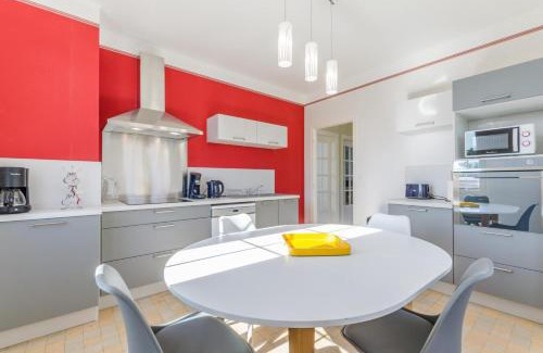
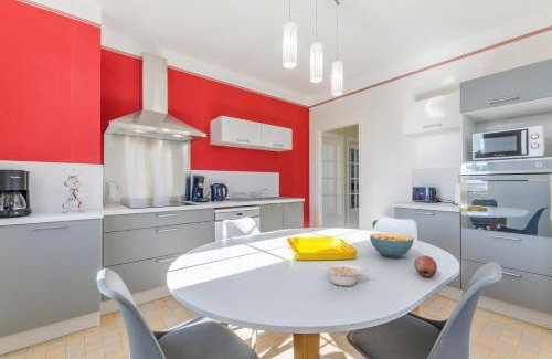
+ legume [325,263,369,287]
+ cereal bowl [369,232,415,260]
+ fruit [414,254,438,278]
